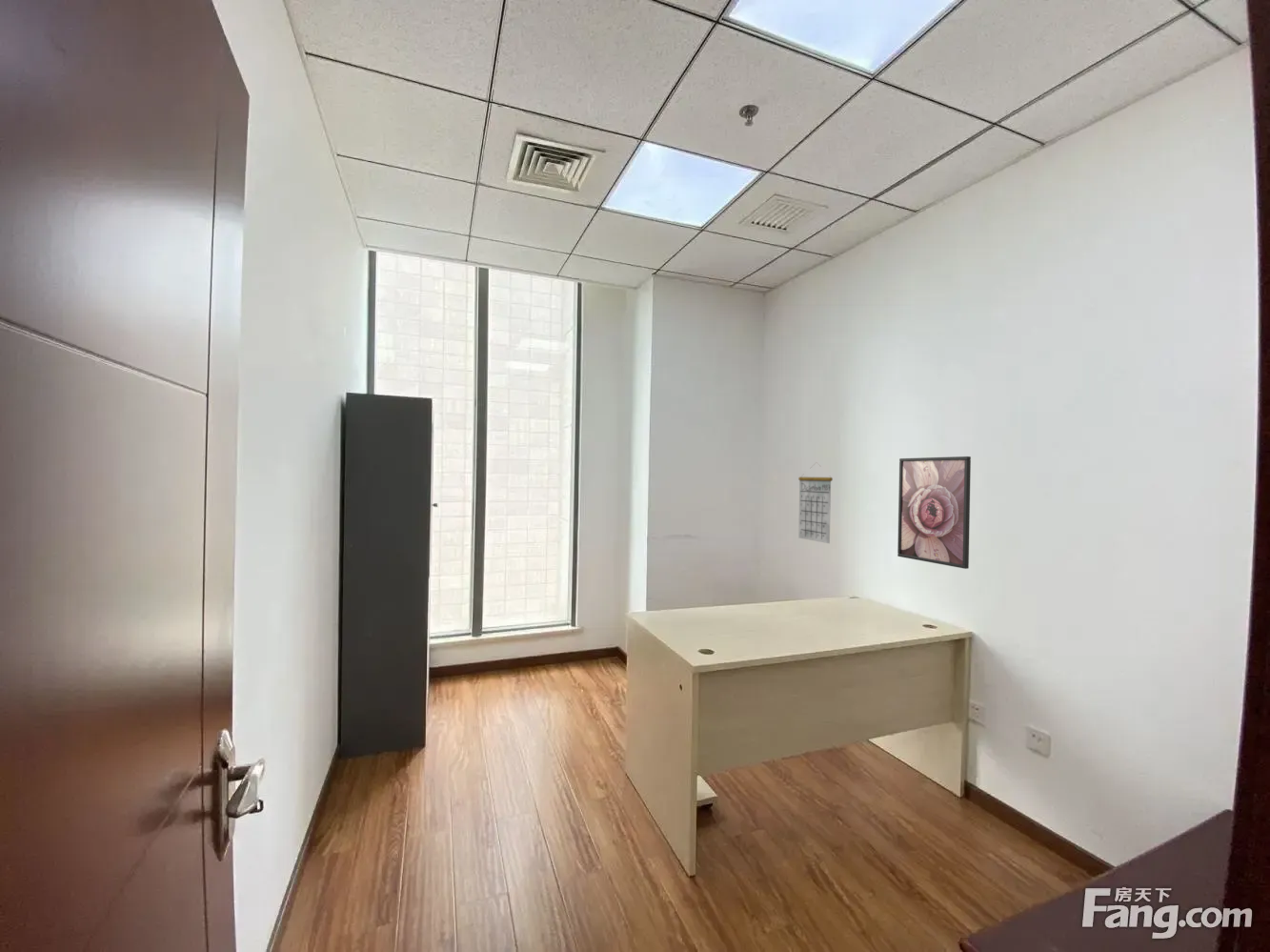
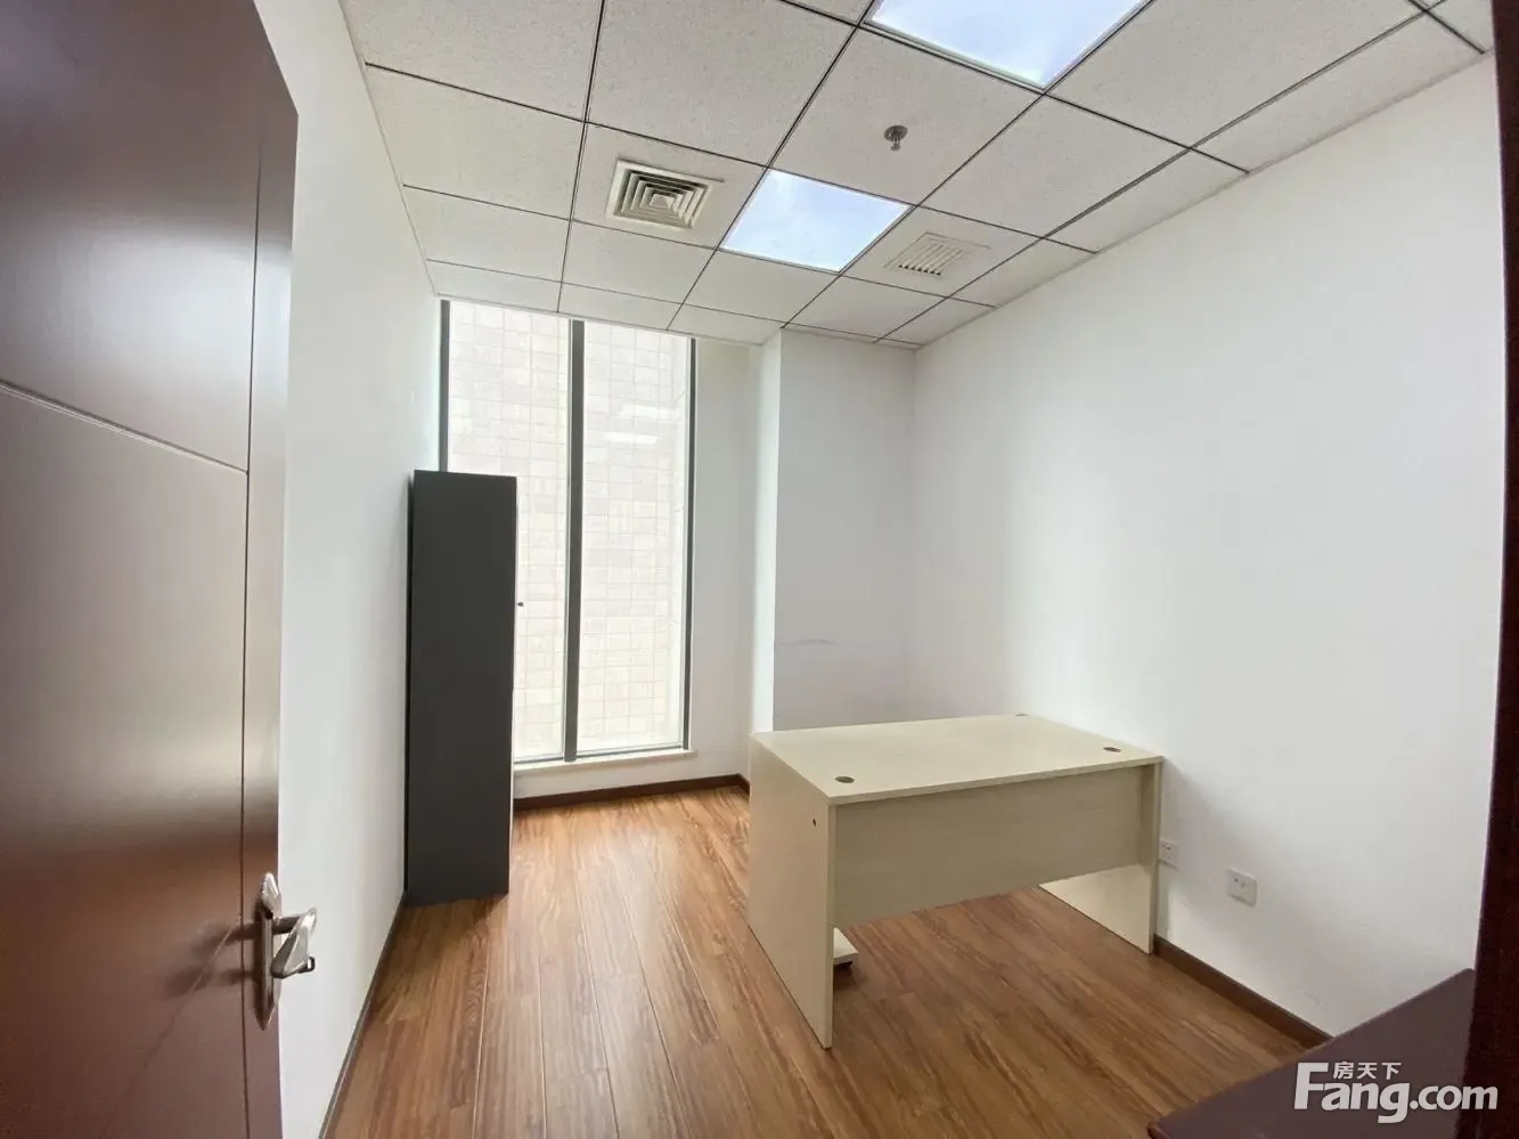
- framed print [897,456,972,570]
- calendar [797,461,834,544]
